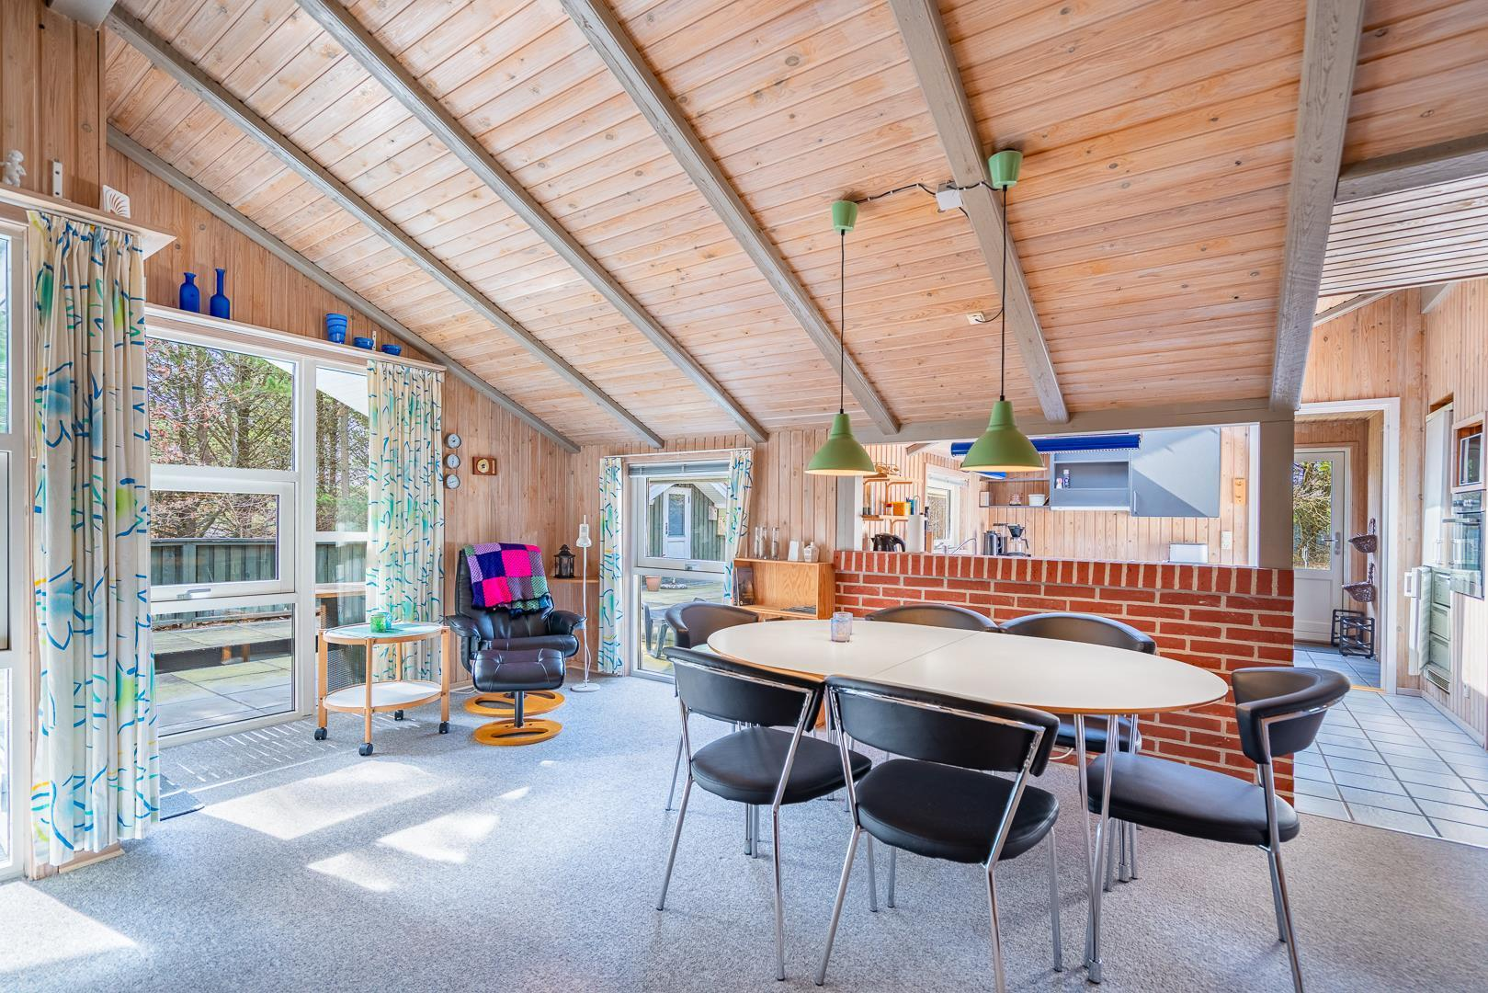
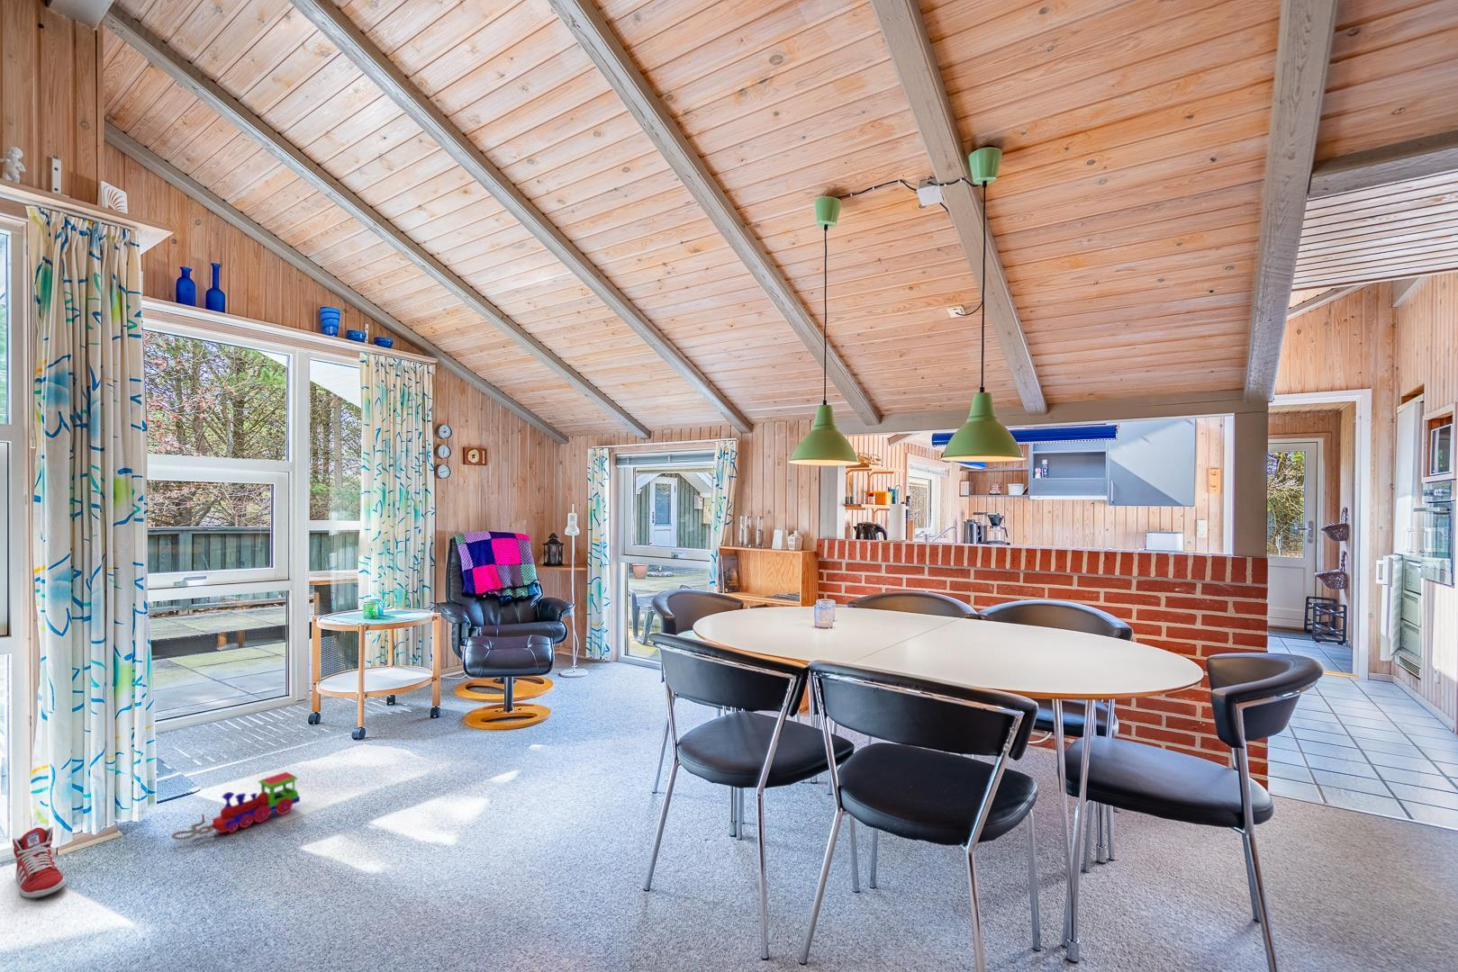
+ toy train [170,771,301,842]
+ sneaker [12,827,66,899]
